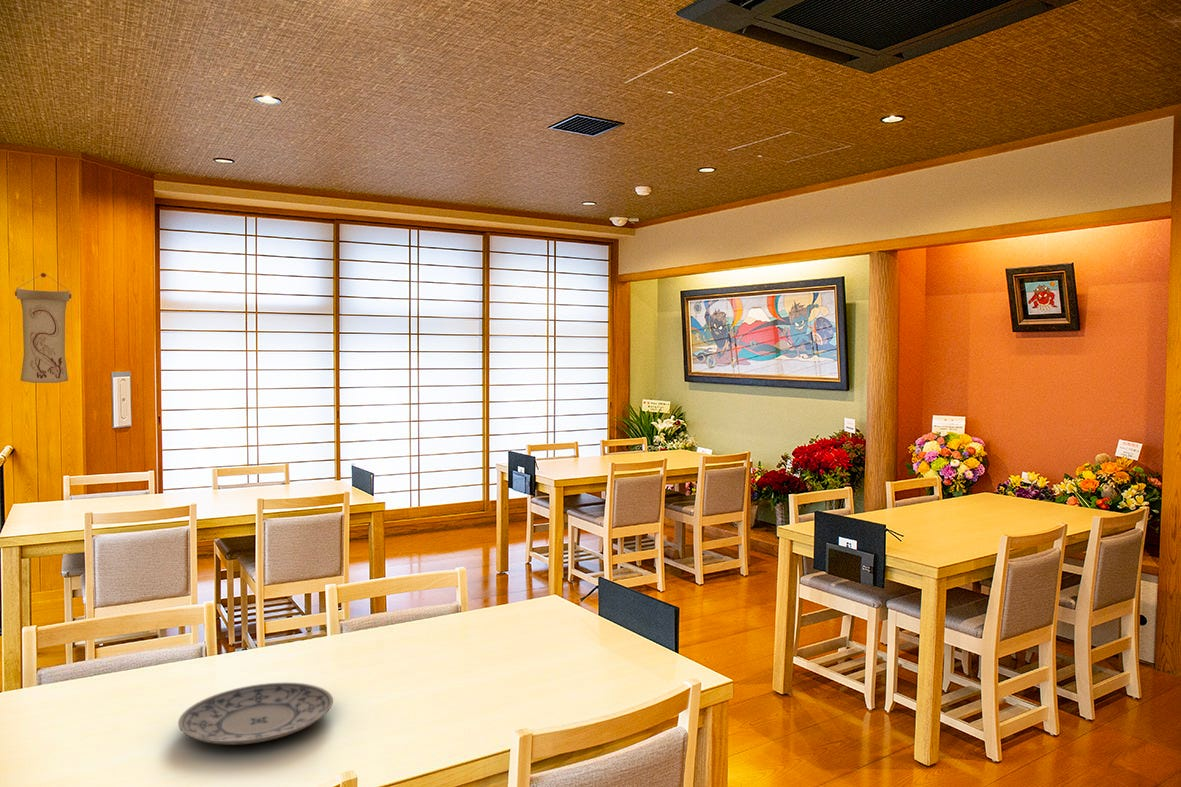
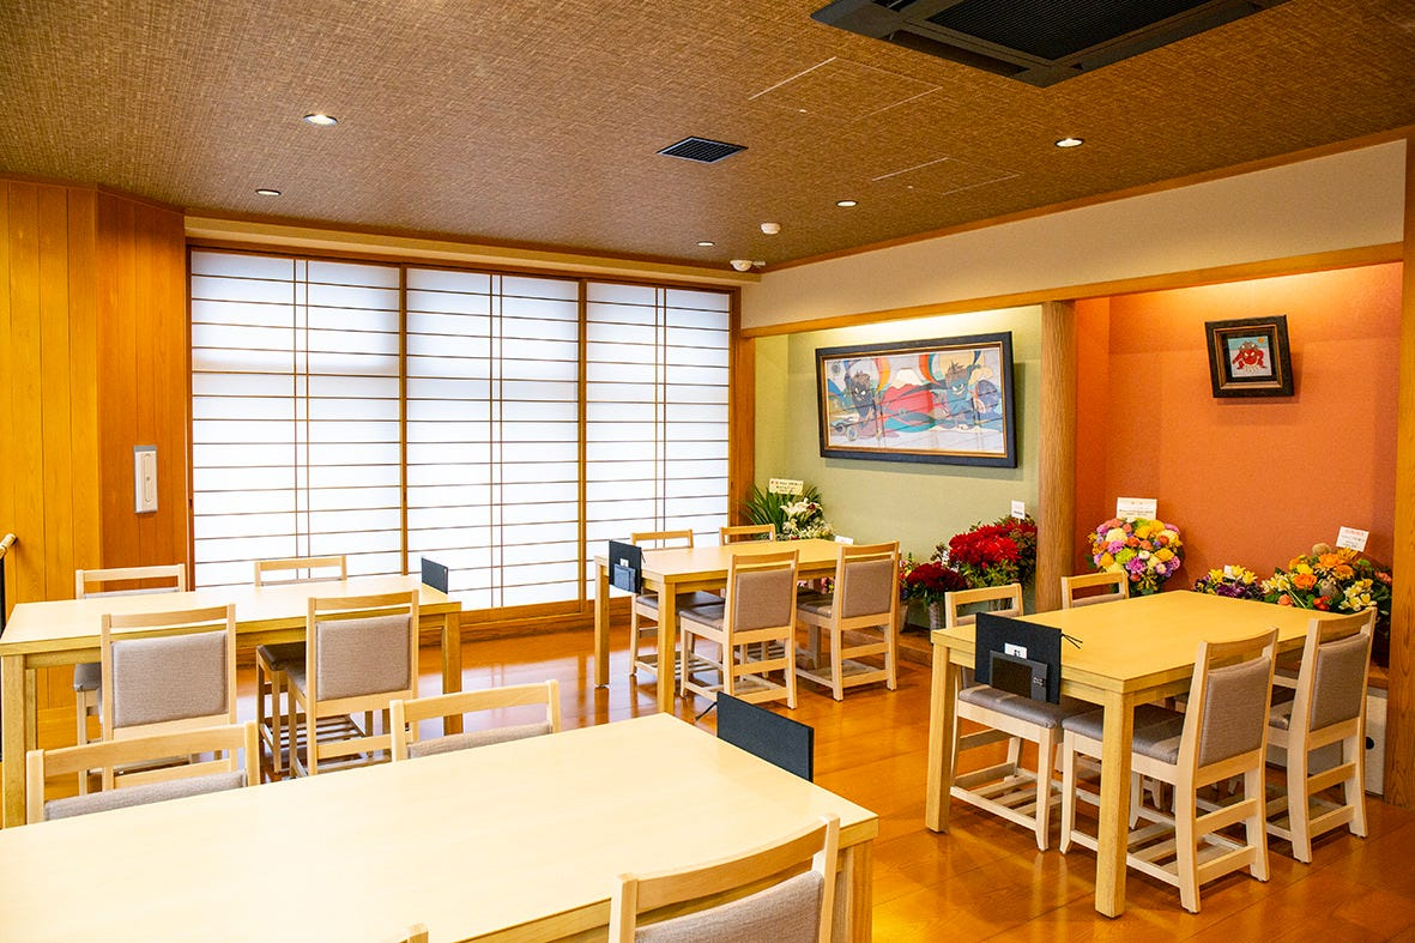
- plate [177,681,334,746]
- wall scroll [14,272,72,384]
